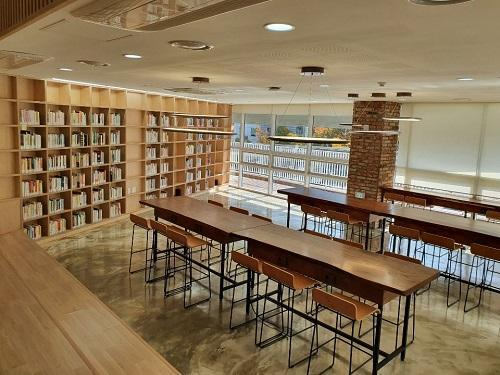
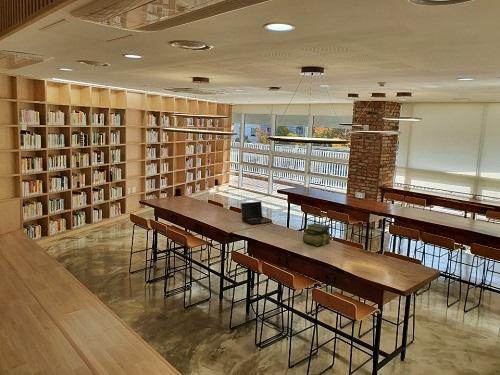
+ laptop computer [240,201,273,225]
+ stack of books [302,222,332,247]
